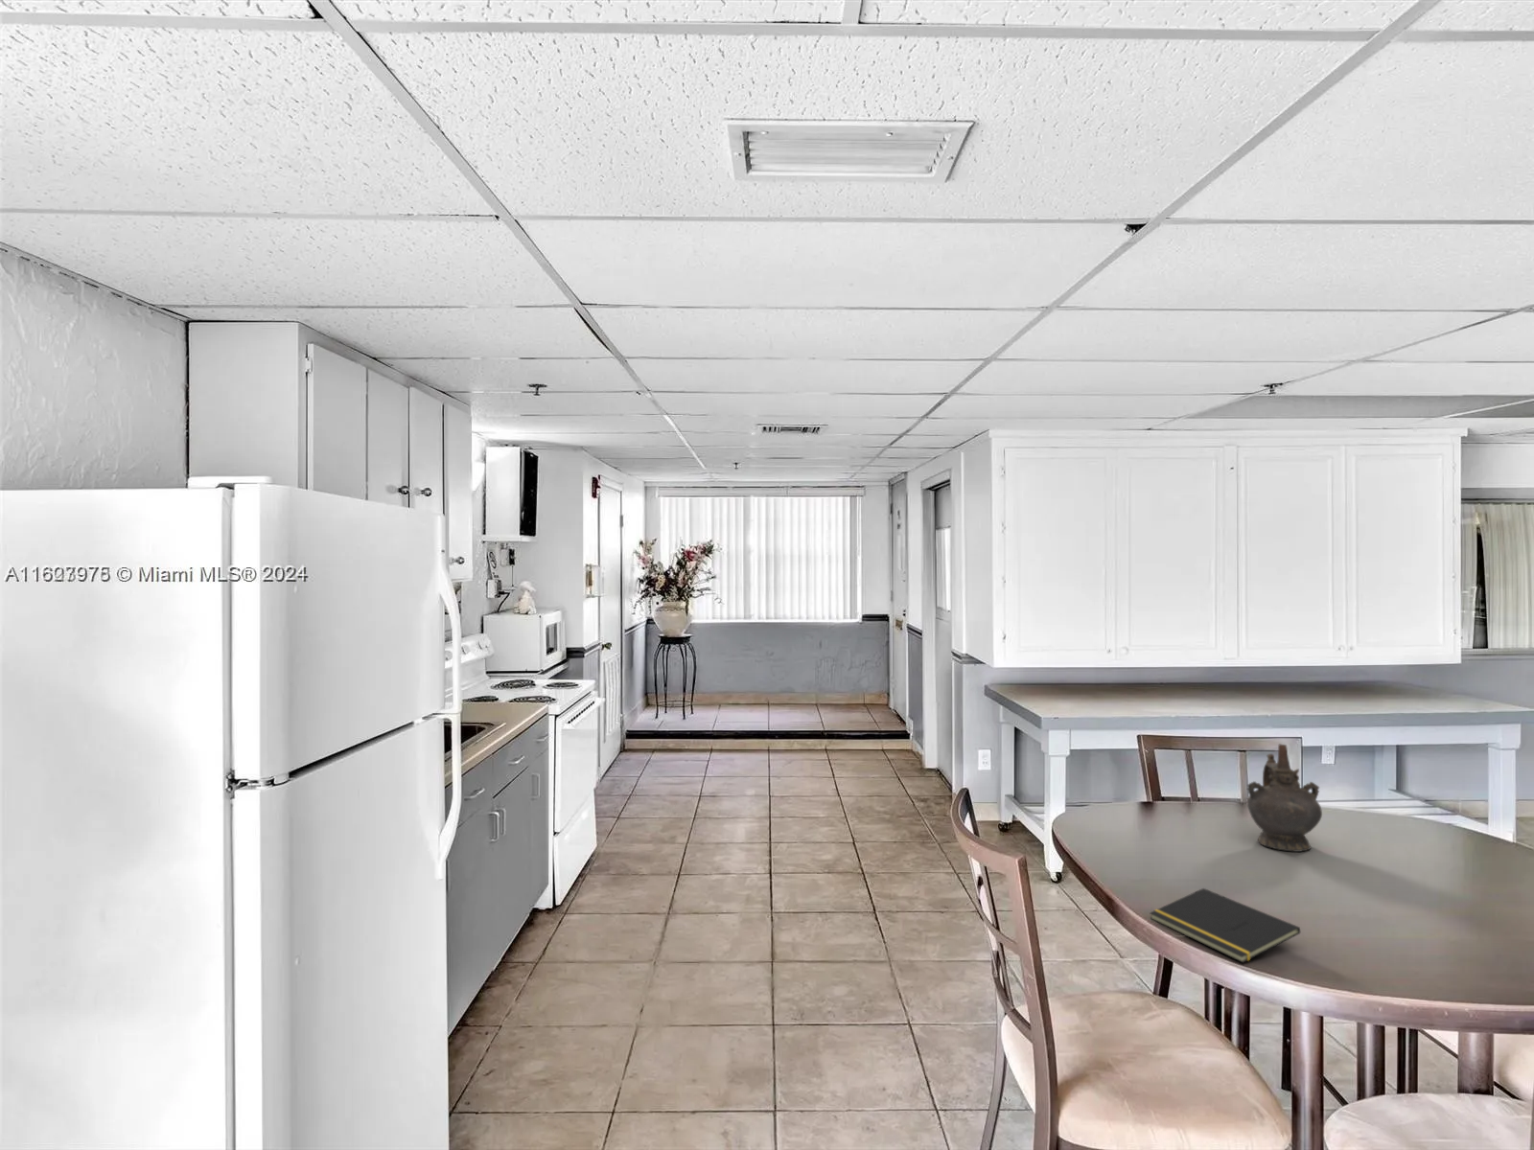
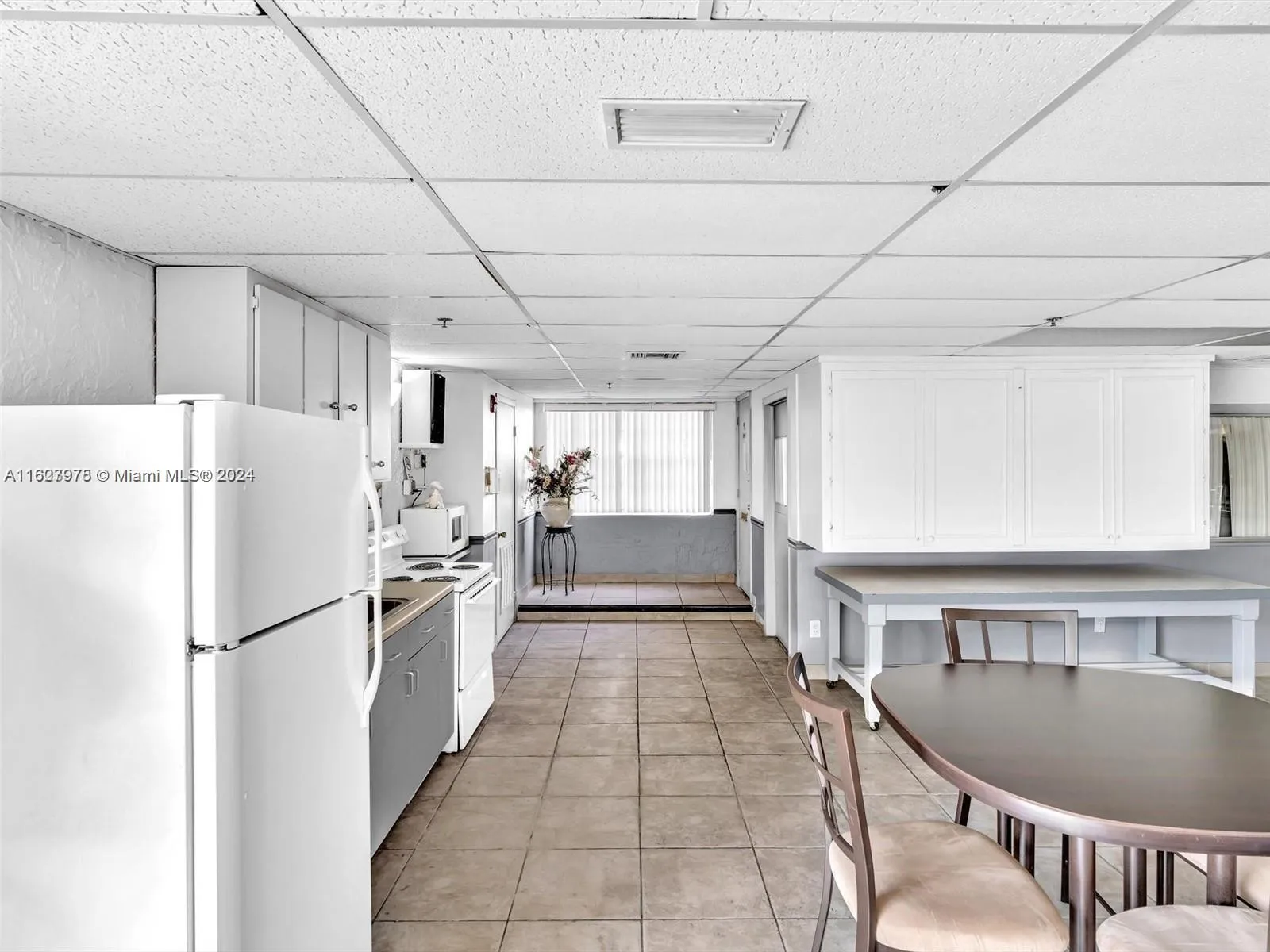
- ceremonial vessel [1247,744,1323,853]
- notepad [1149,888,1301,964]
